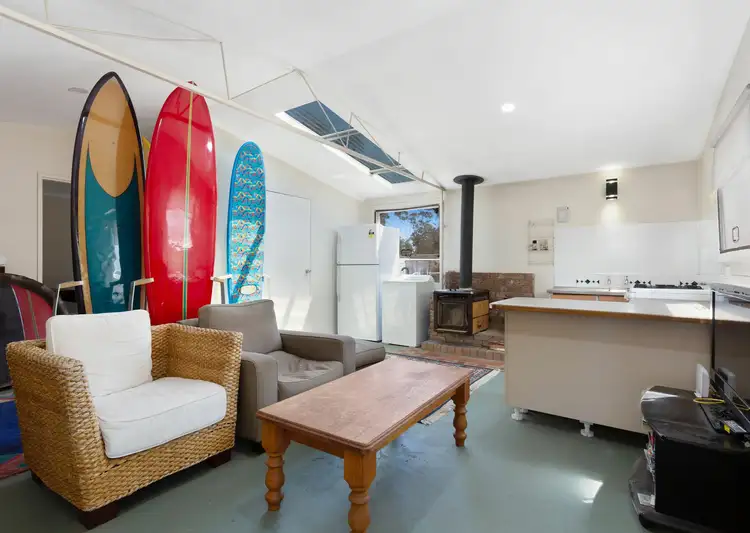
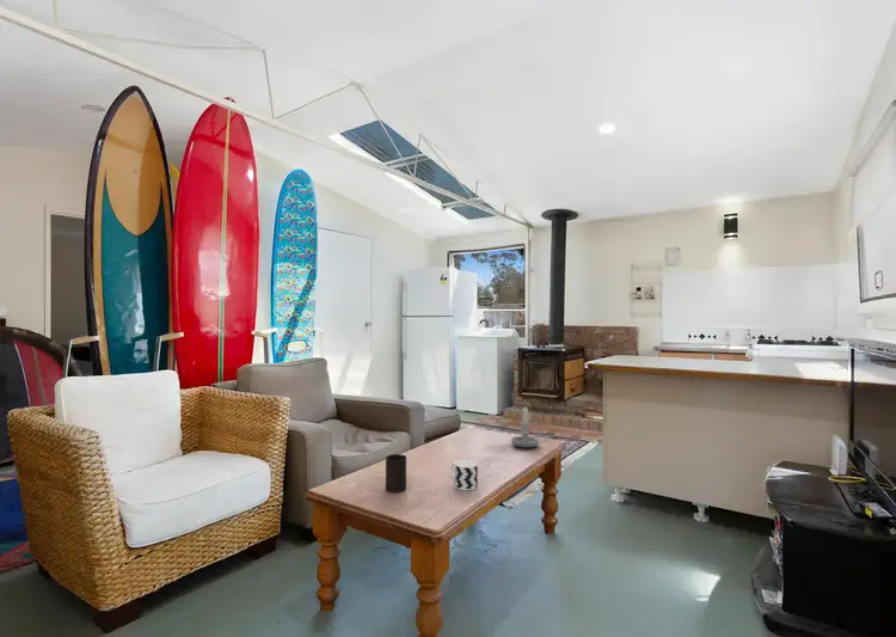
+ cup [449,459,479,491]
+ candle [510,406,540,448]
+ cup [385,453,407,494]
